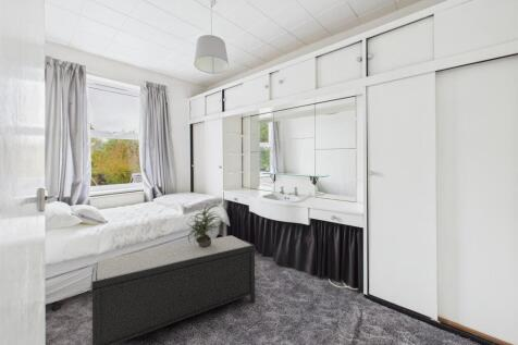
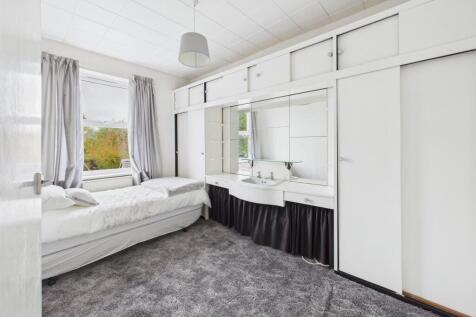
- potted plant [185,202,223,247]
- bench [89,235,257,345]
